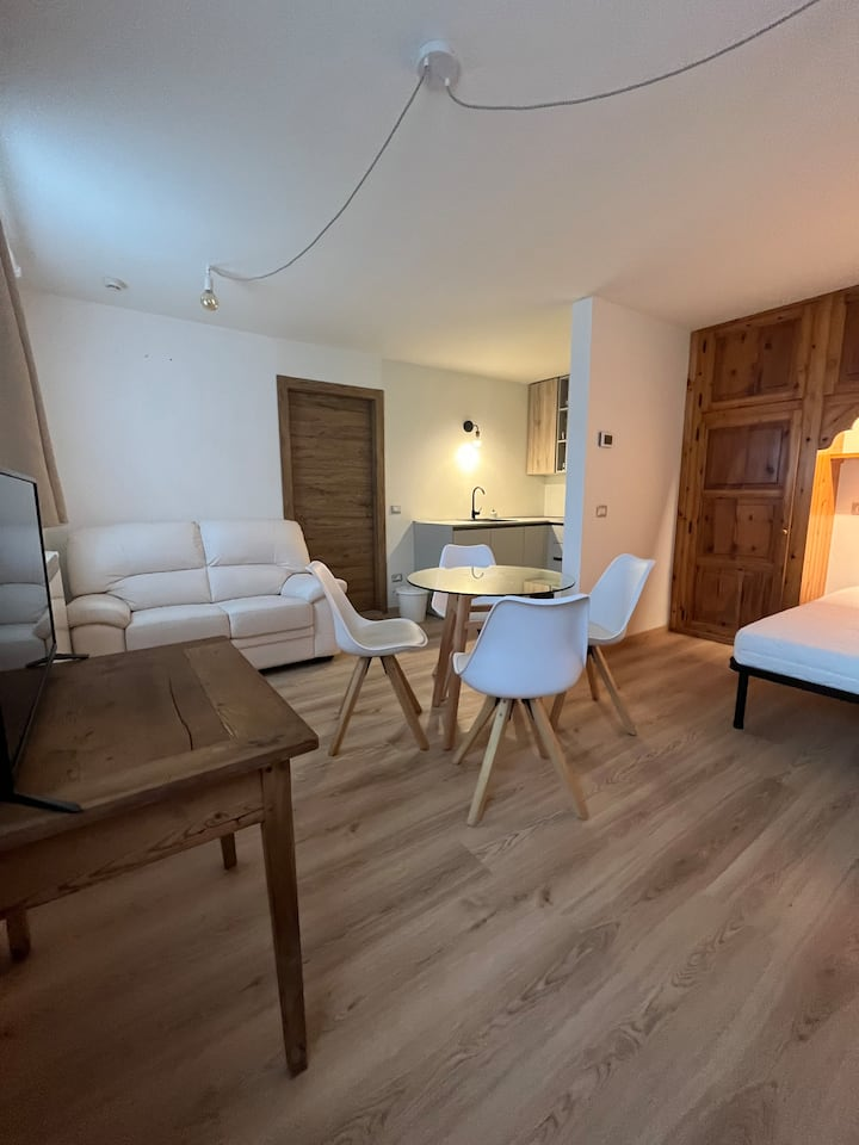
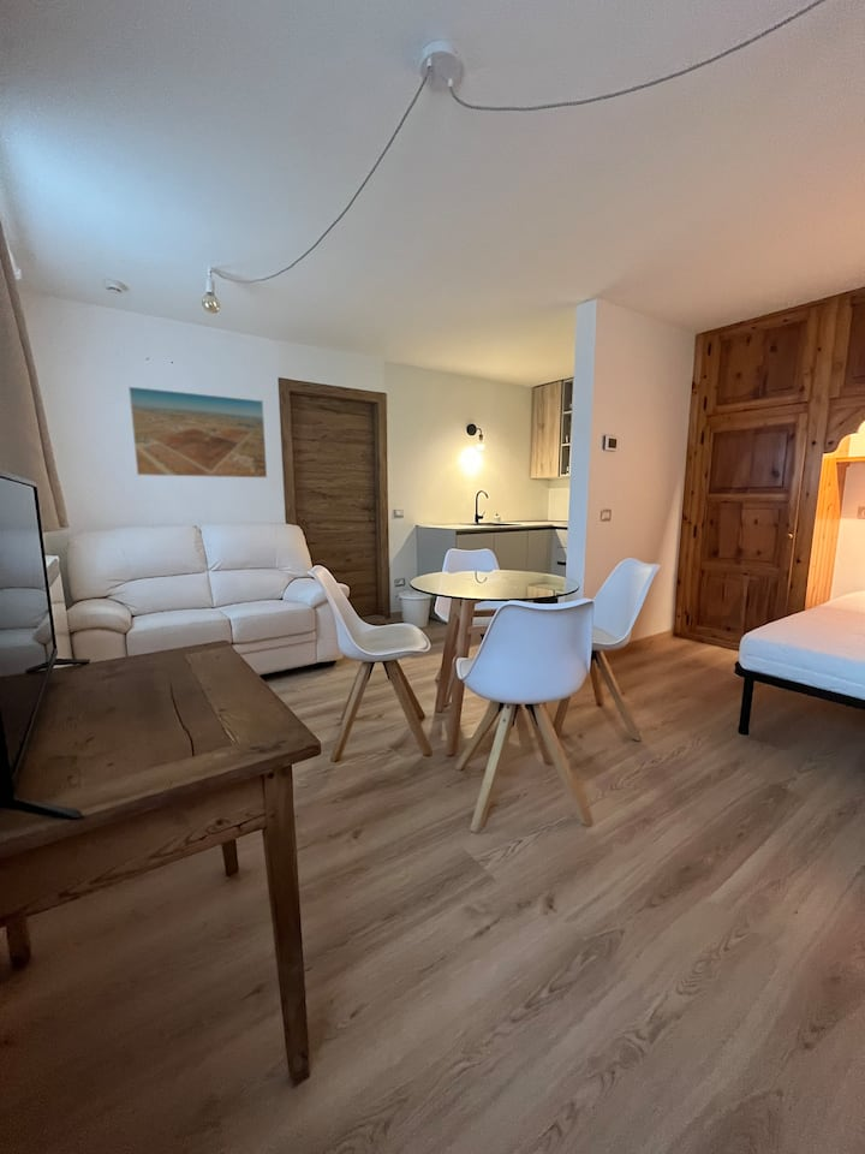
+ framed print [127,386,268,478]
